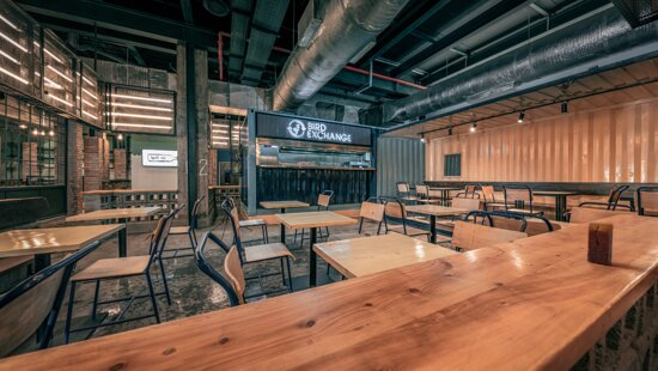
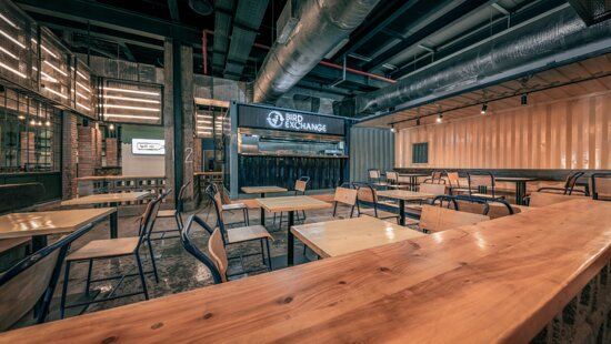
- candle [586,221,615,266]
